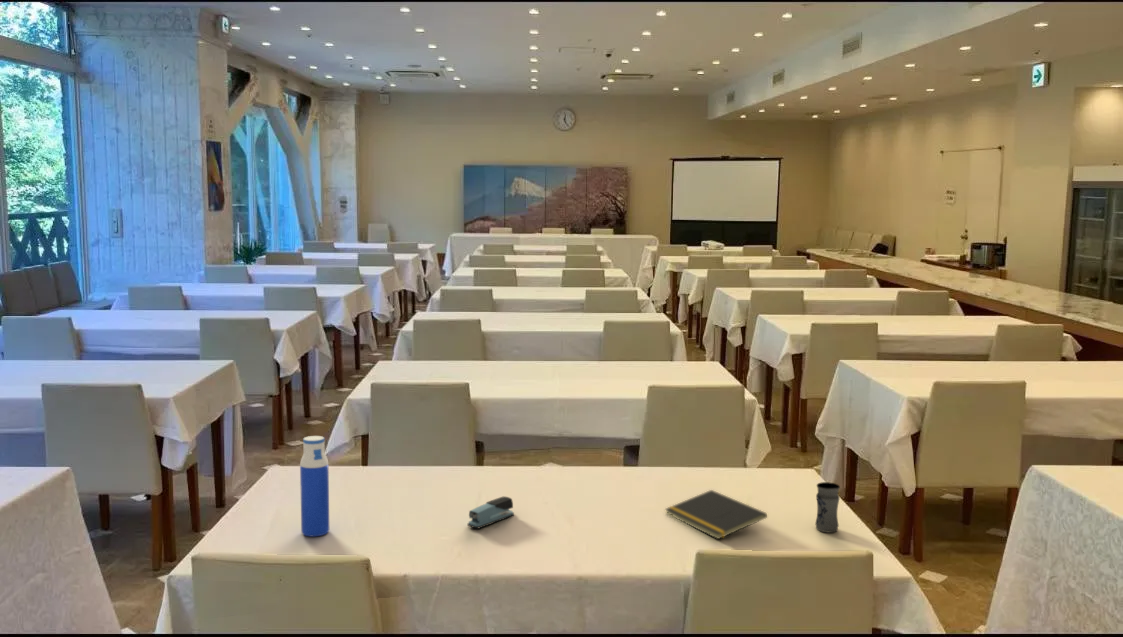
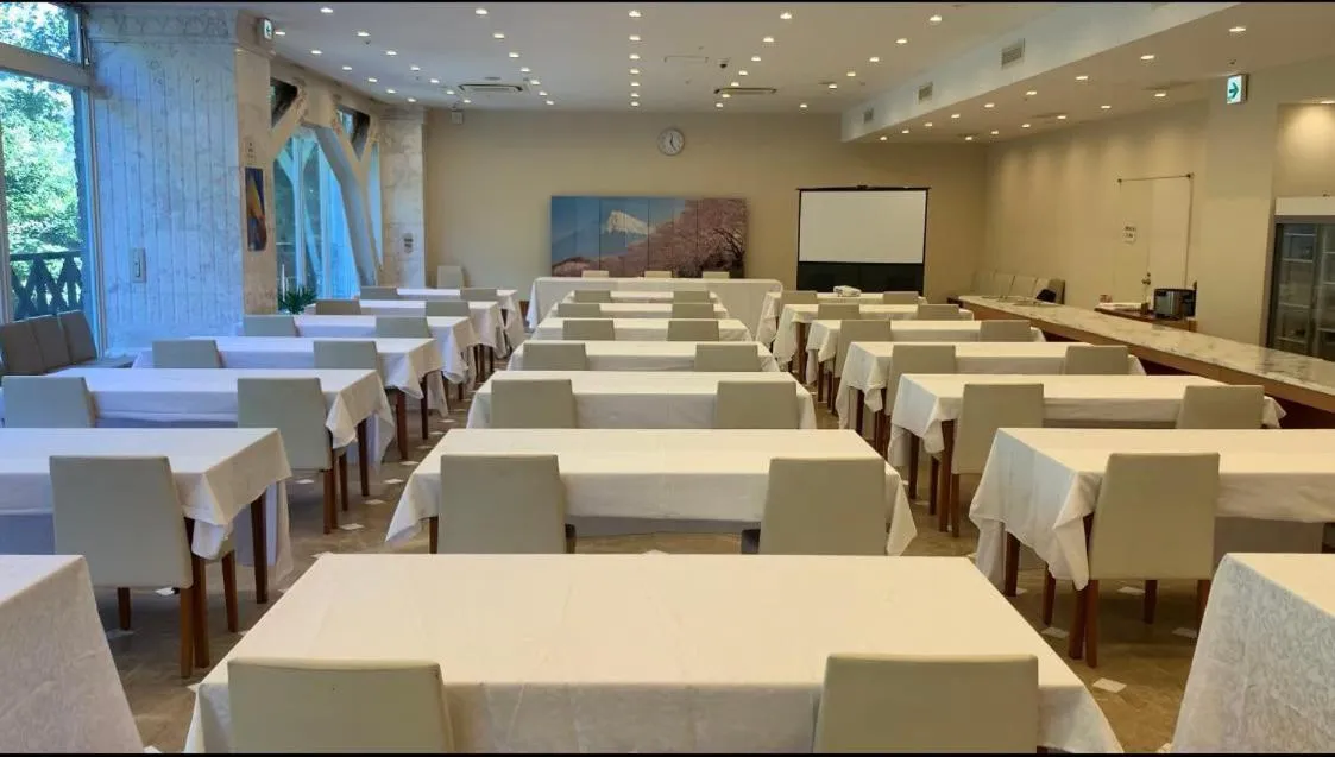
- notepad [664,489,768,540]
- jar [814,481,841,534]
- water bottle [299,435,330,537]
- stapler [467,495,515,529]
